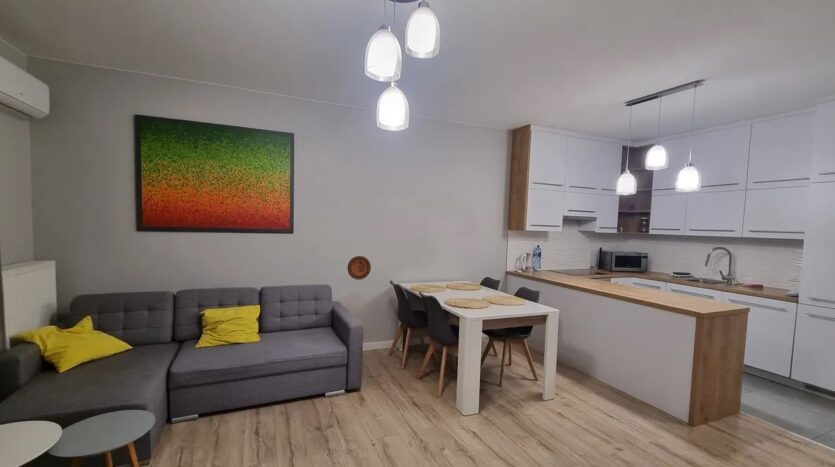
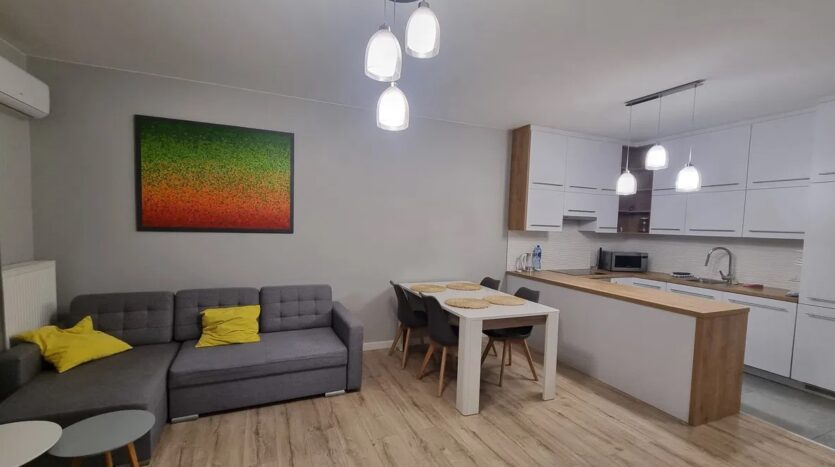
- decorative plate [347,255,372,281]
